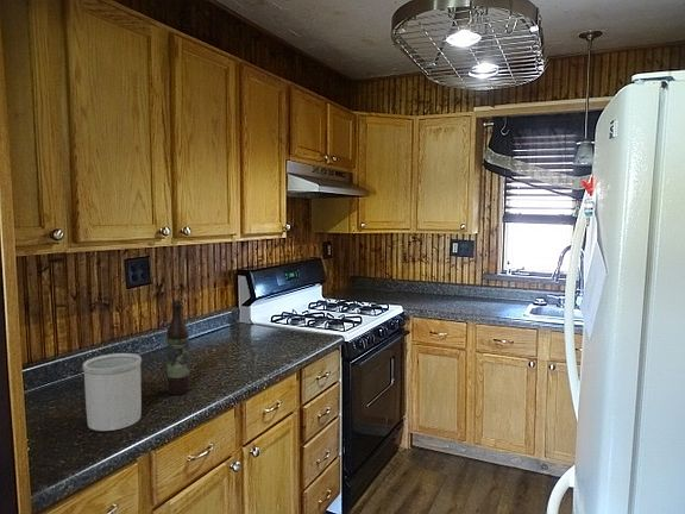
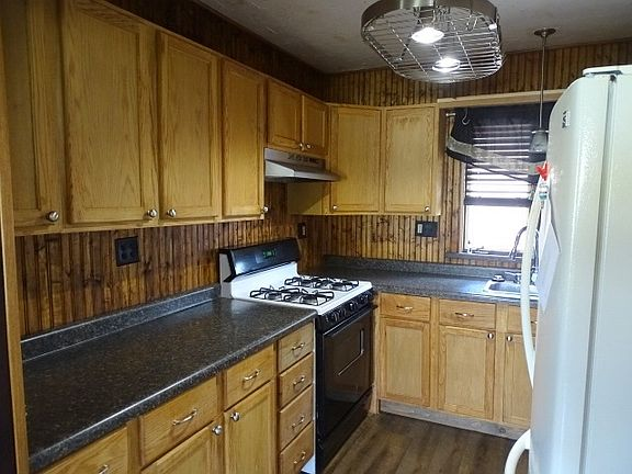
- wine bottle [165,299,190,396]
- utensil holder [82,352,143,432]
